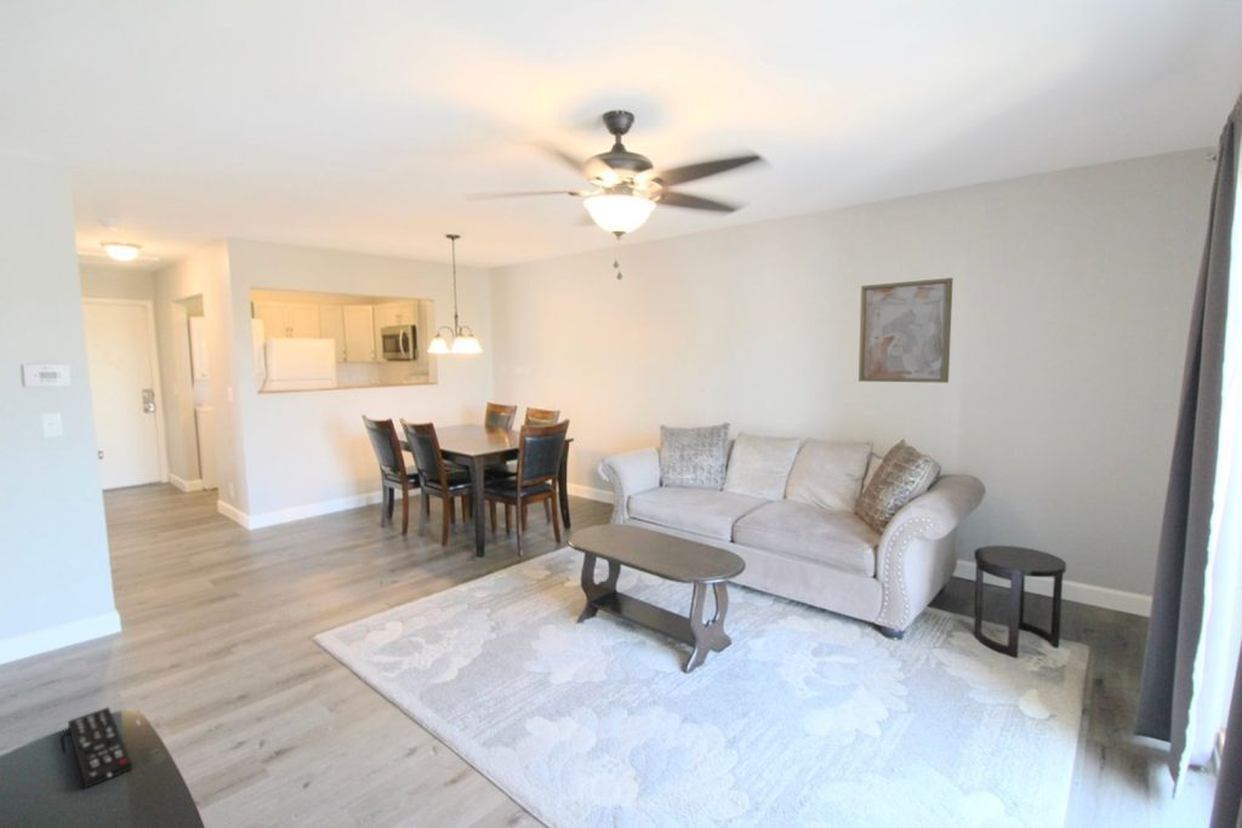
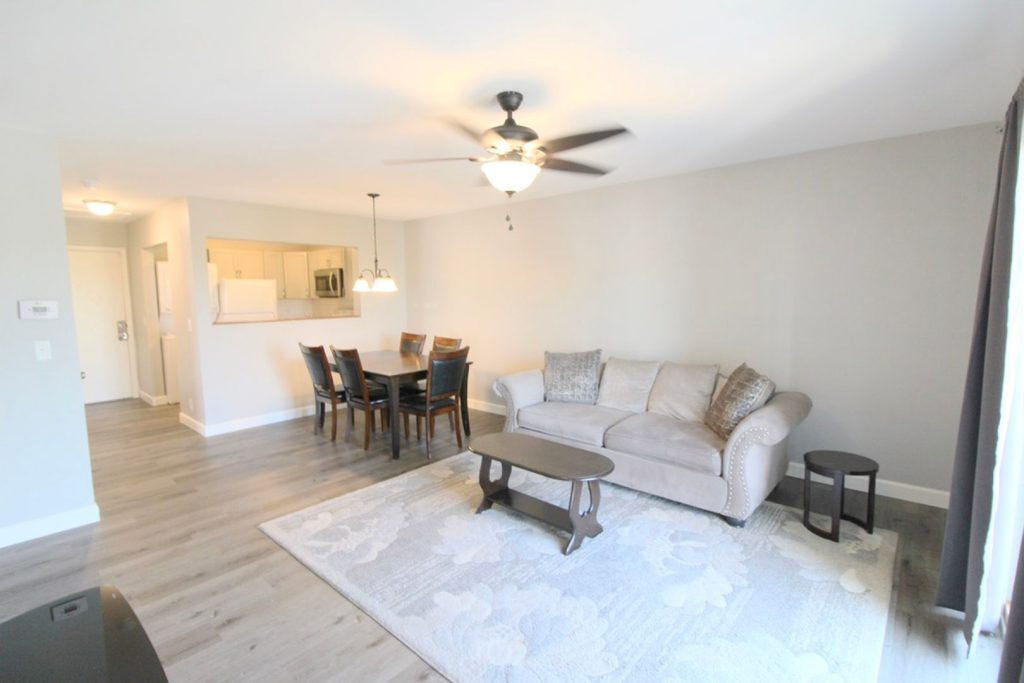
- wall art [858,276,955,384]
- remote control [67,706,133,789]
